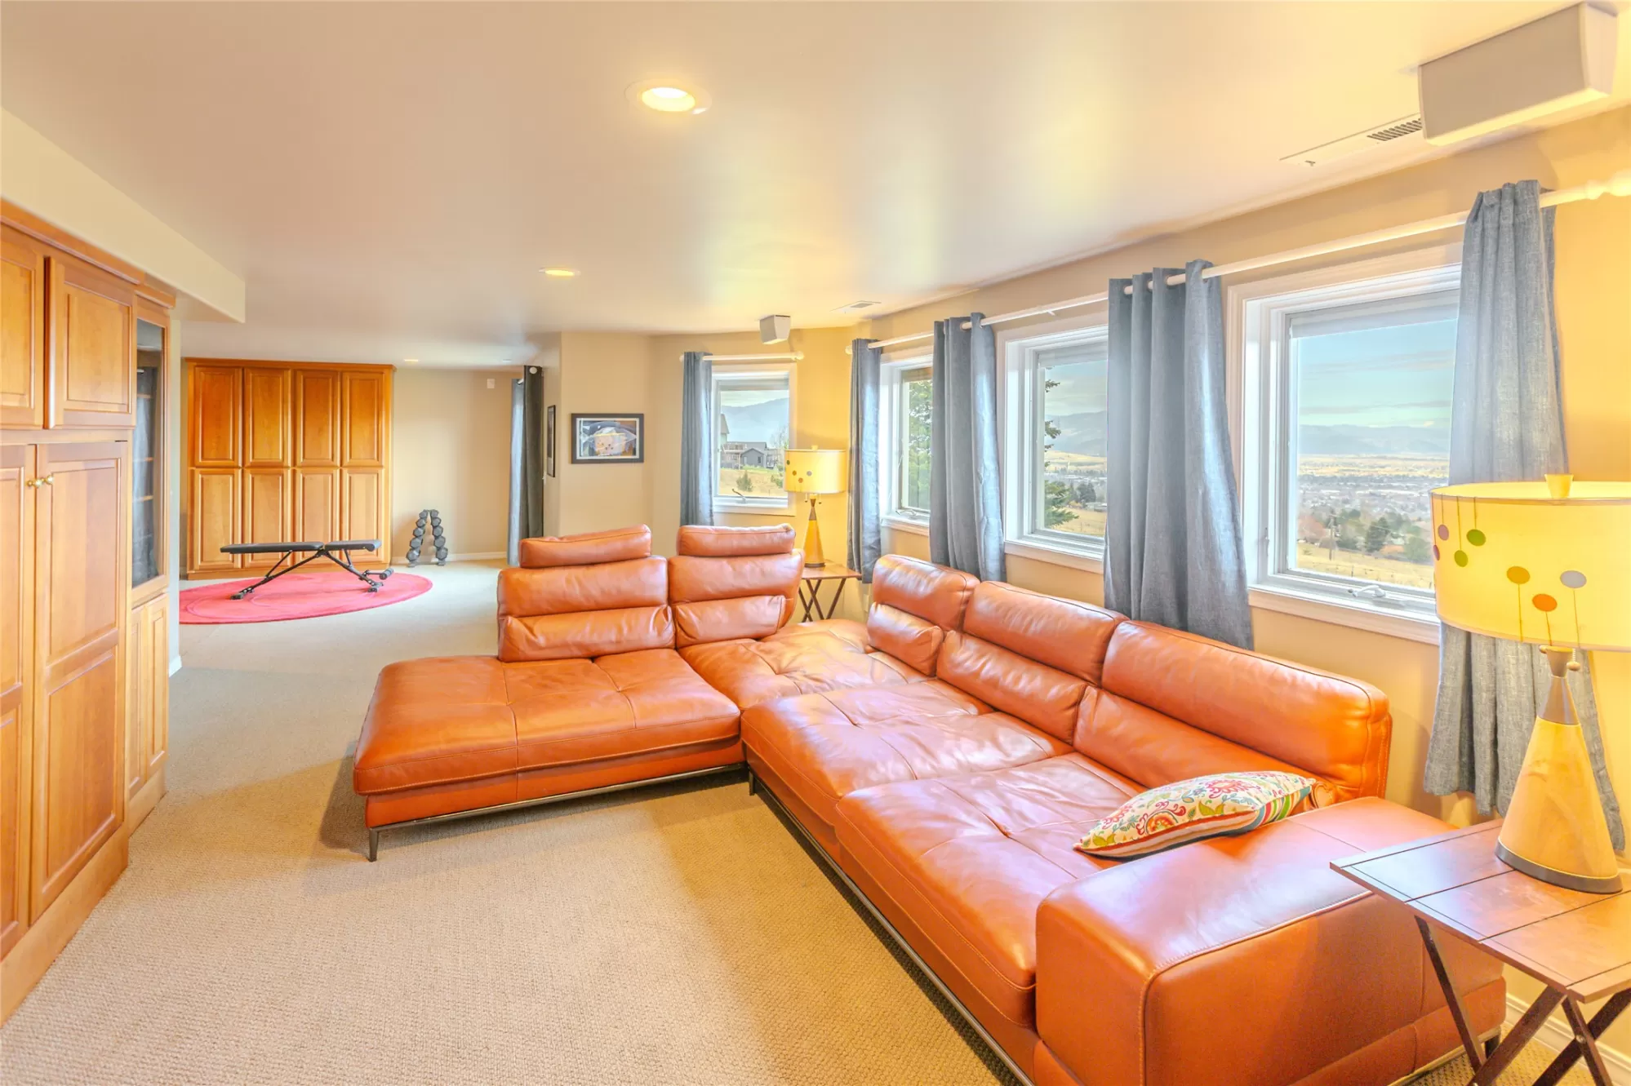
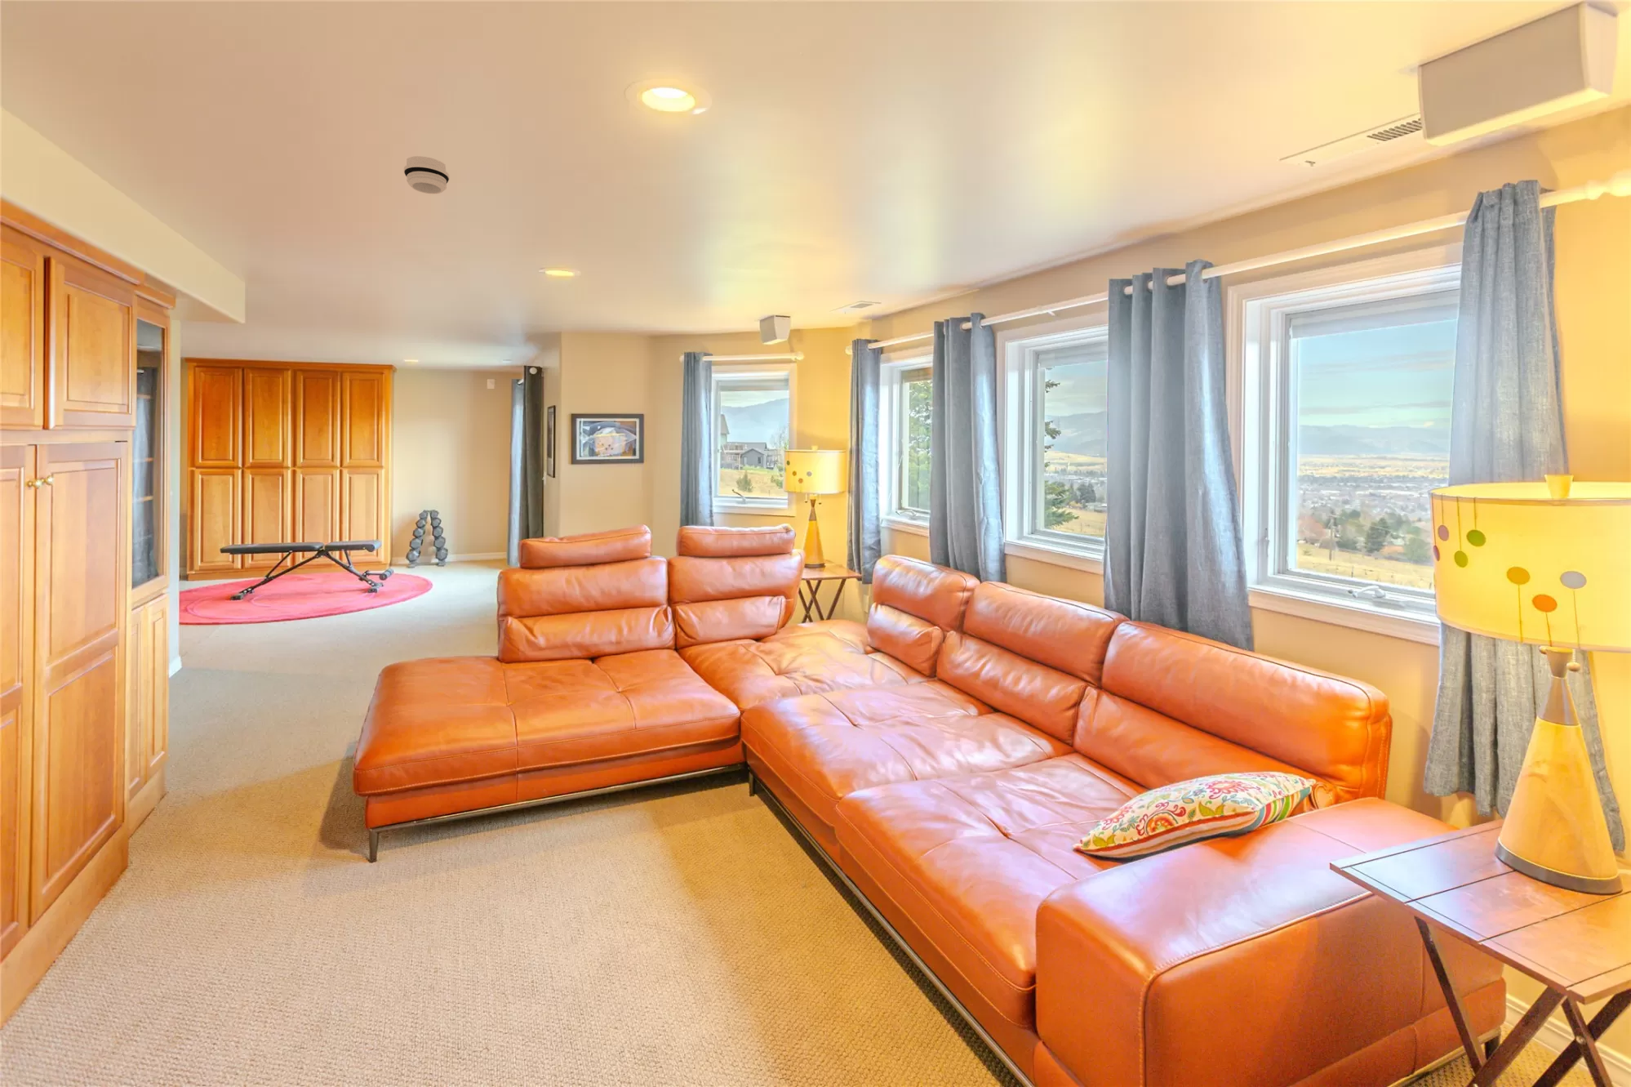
+ smoke detector [404,155,450,194]
